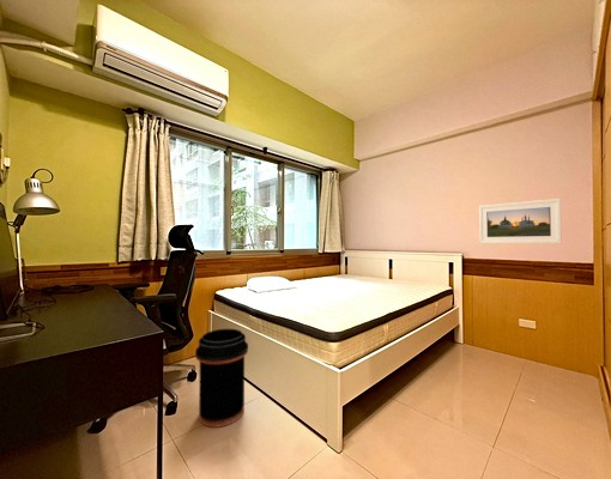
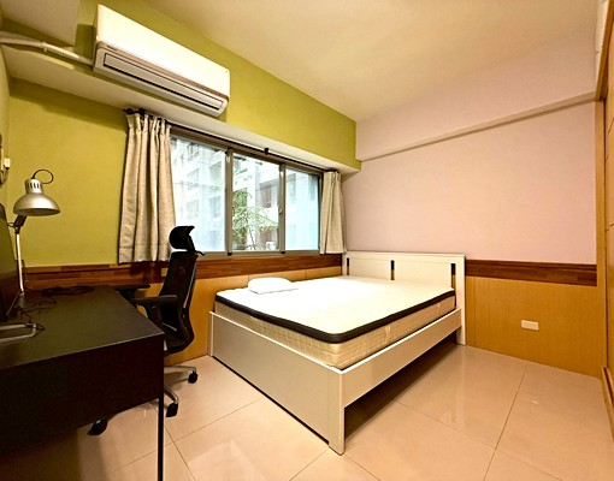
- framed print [478,198,562,244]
- trash can [194,328,249,429]
